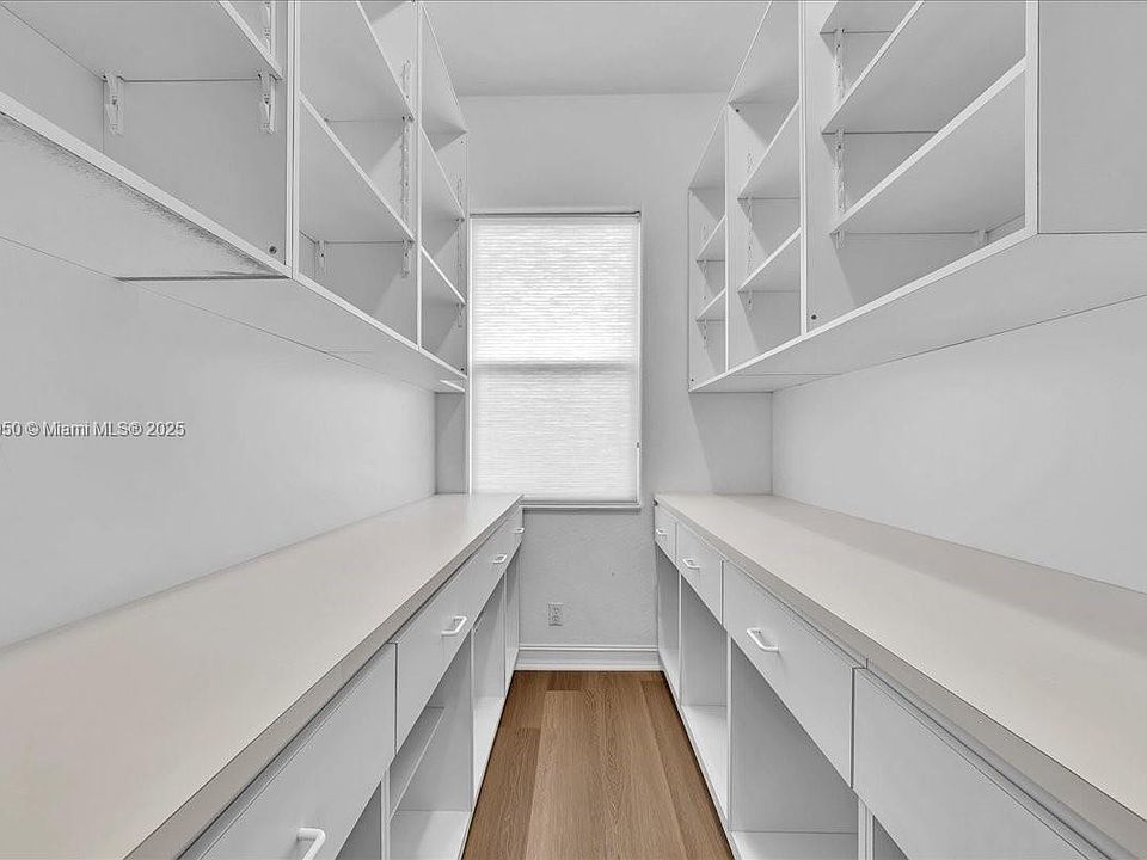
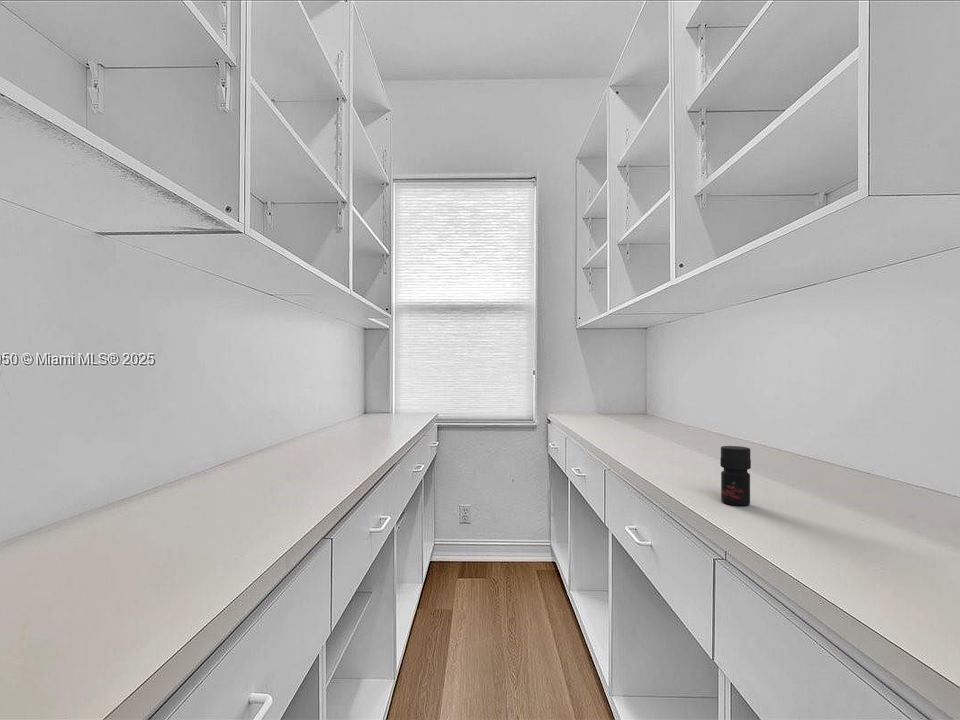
+ jar [719,445,752,506]
